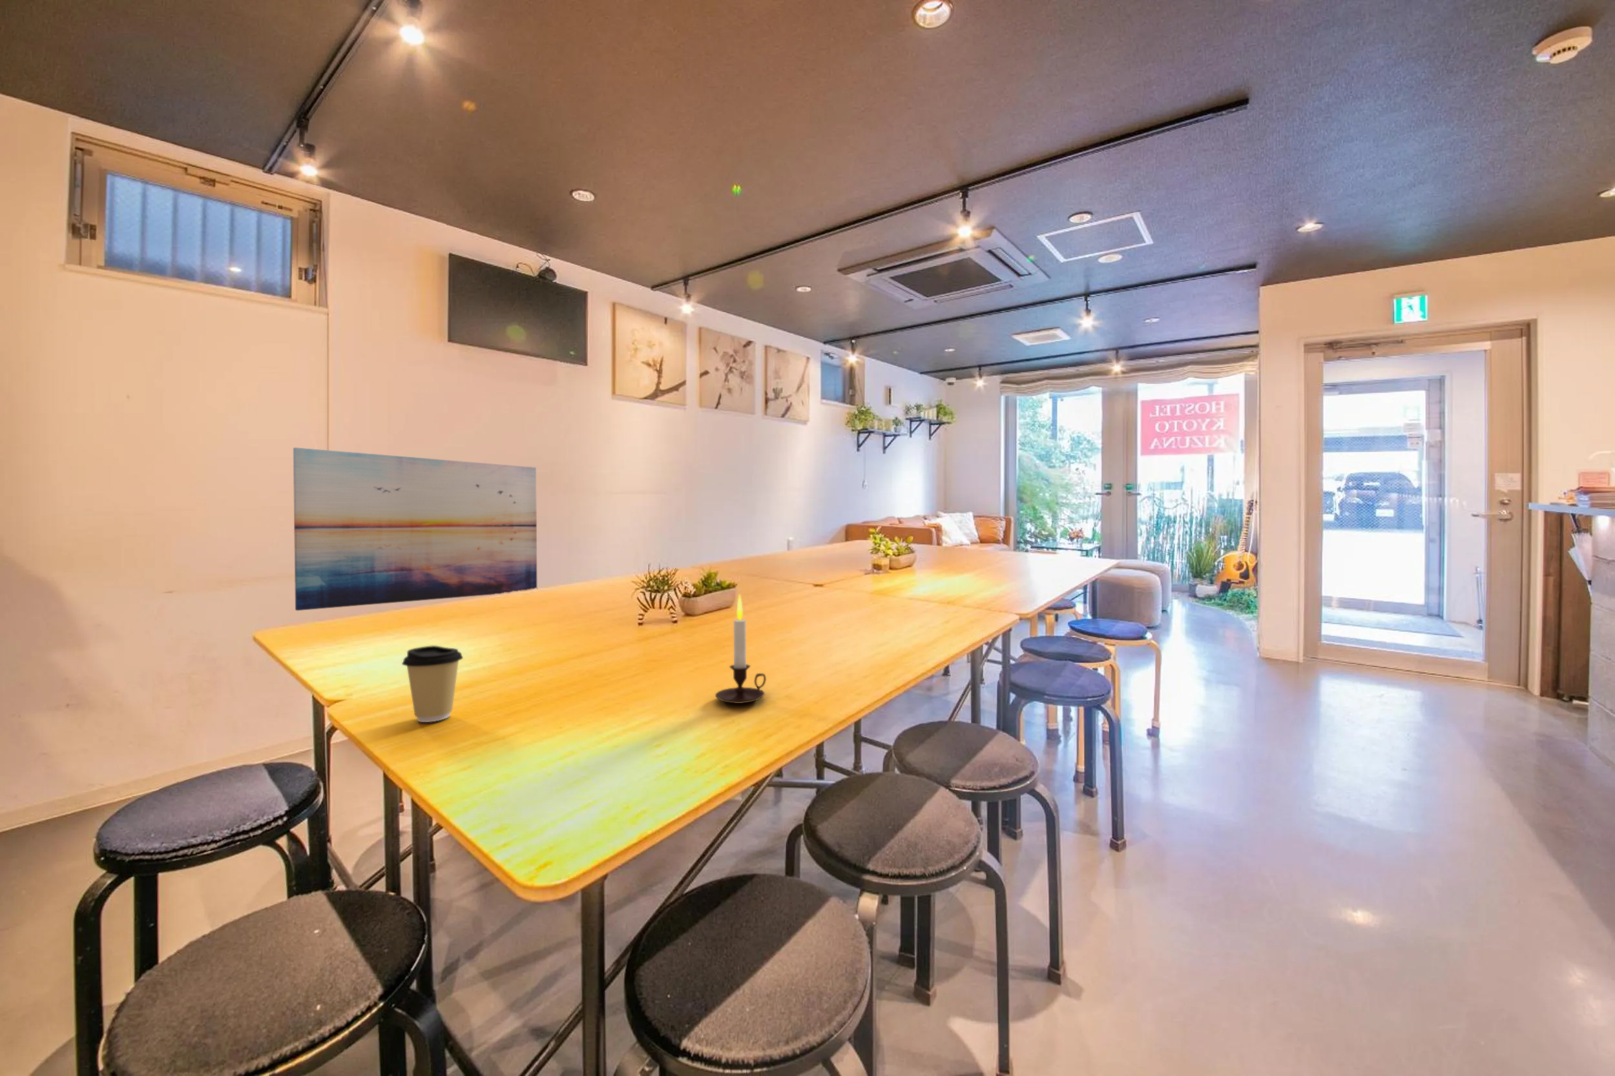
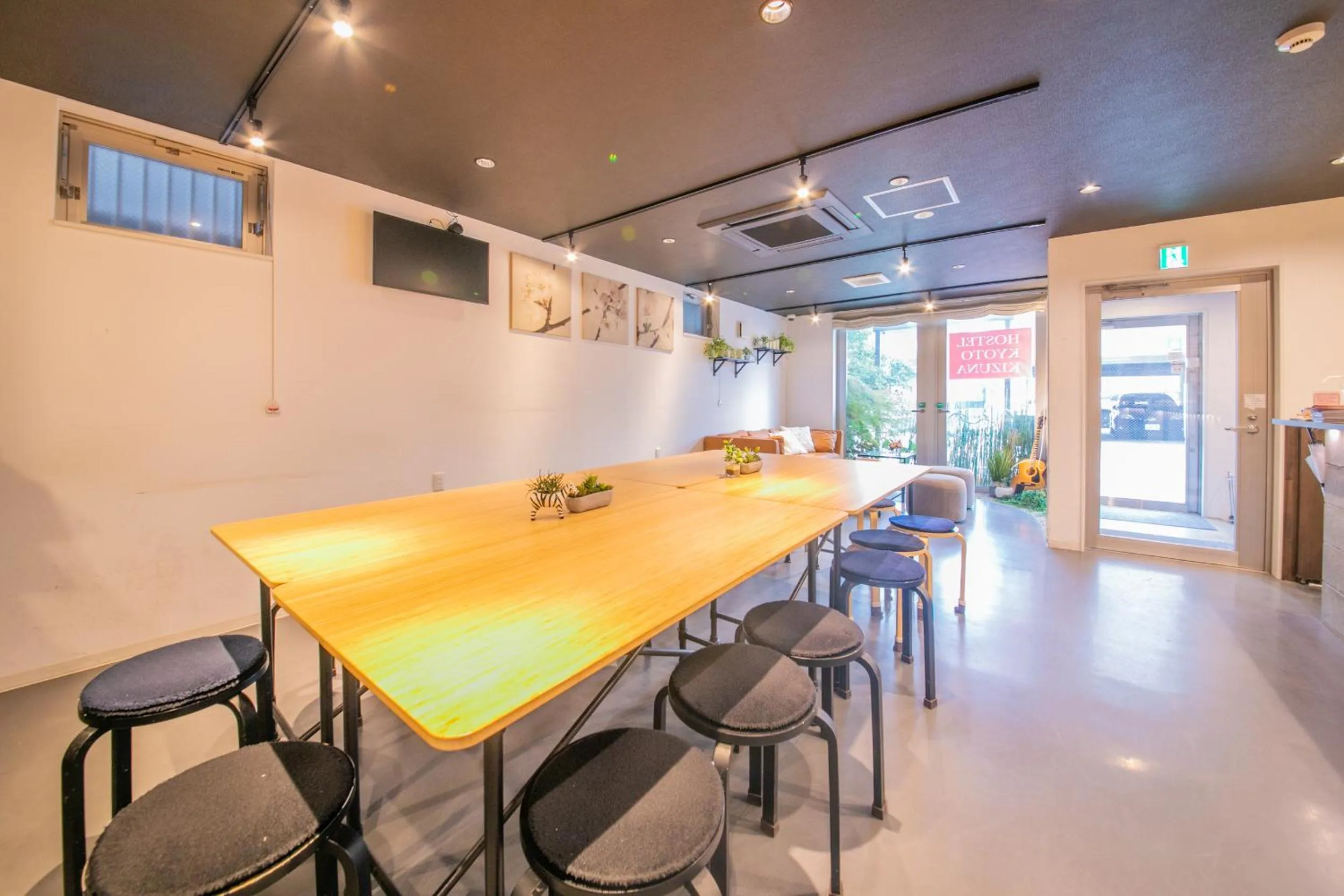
- candle [715,593,767,704]
- wall art [293,447,537,611]
- coffee cup [401,645,464,723]
